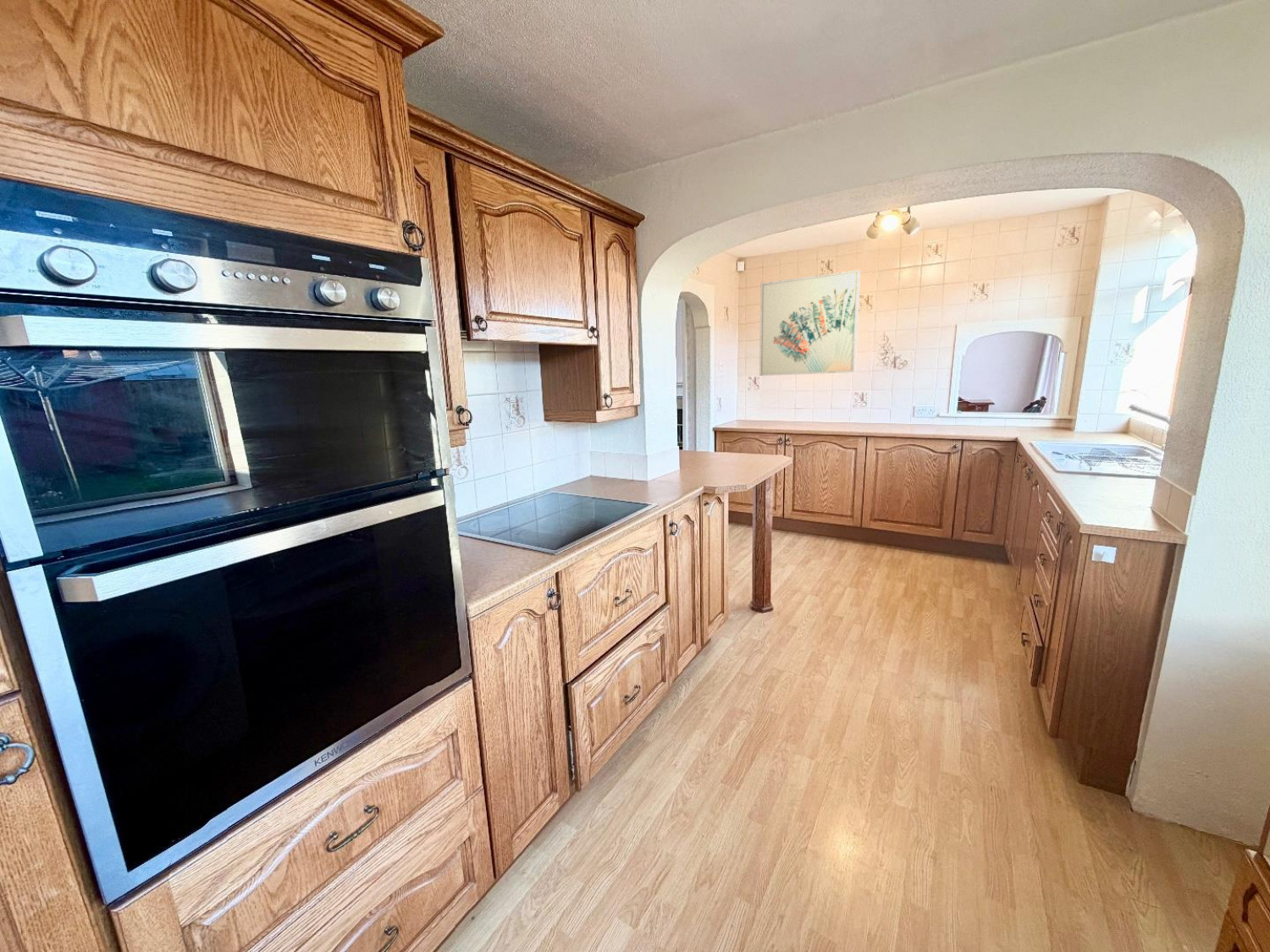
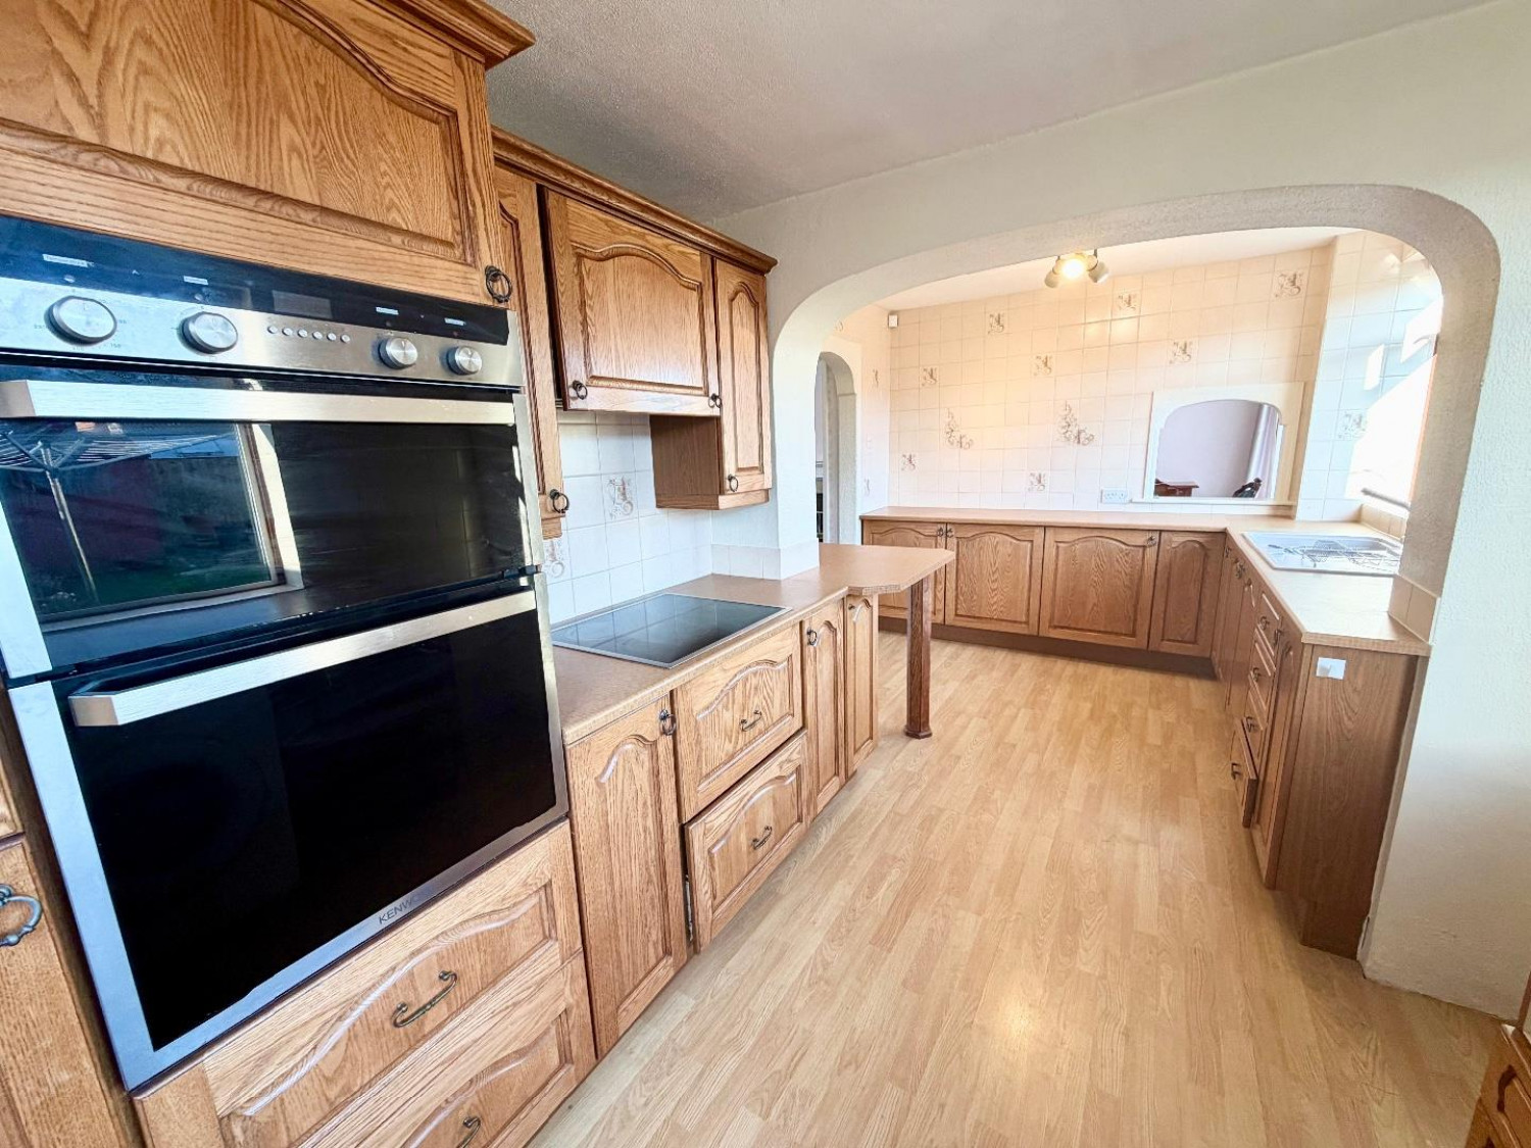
- wall art [759,269,861,377]
